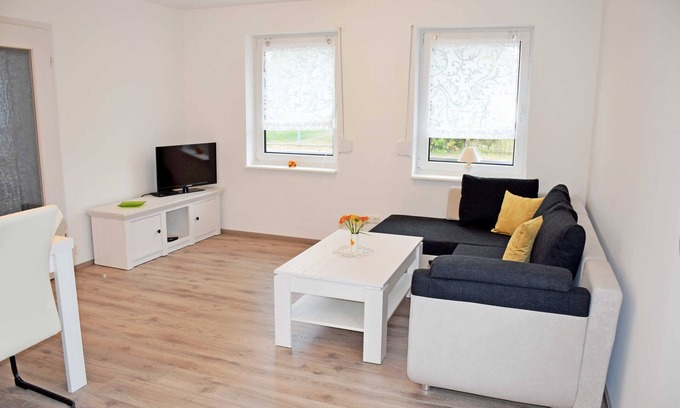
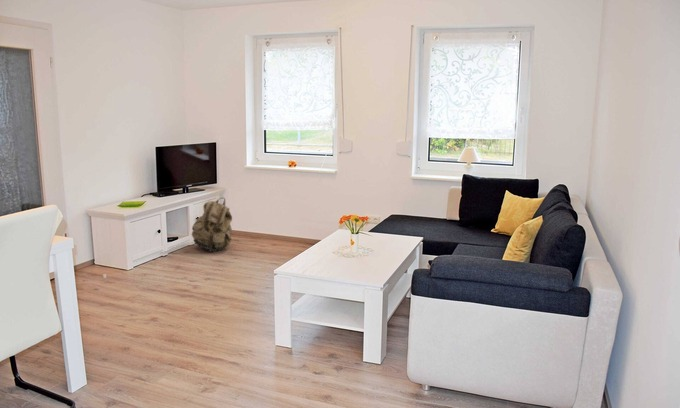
+ backpack [191,197,233,253]
